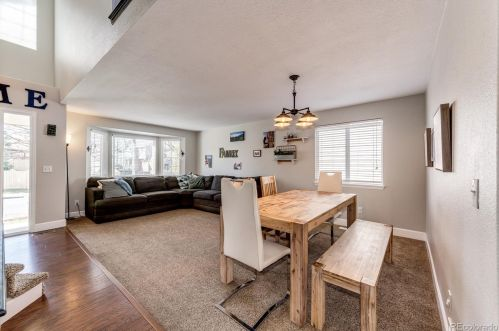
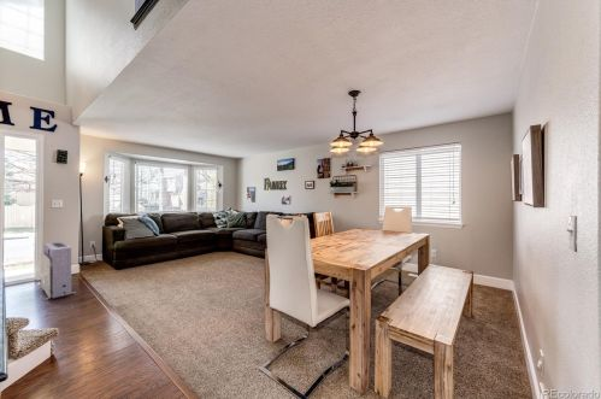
+ air purifier [39,241,77,301]
